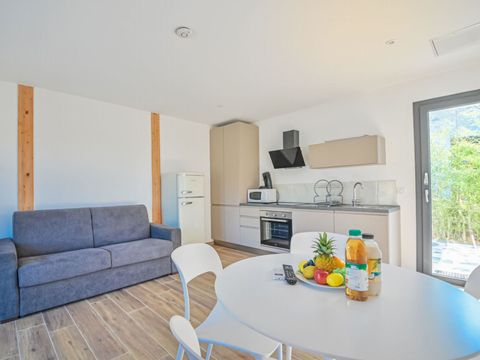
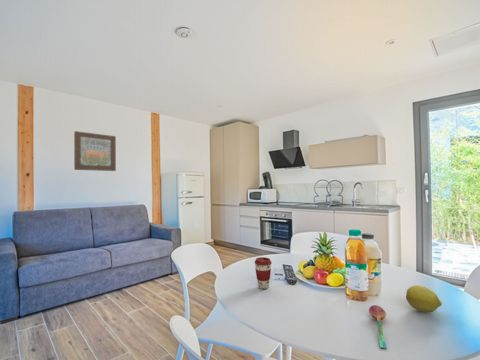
+ soupspoon [368,304,387,350]
+ wall art [73,130,117,172]
+ lemon [405,284,443,313]
+ coffee cup [254,256,273,290]
